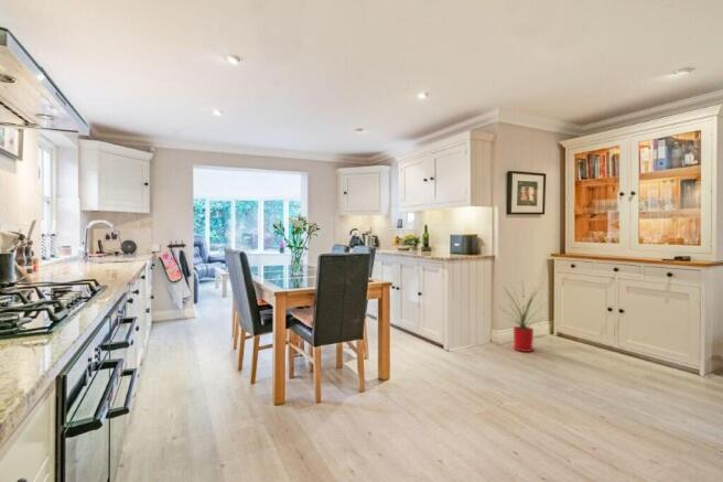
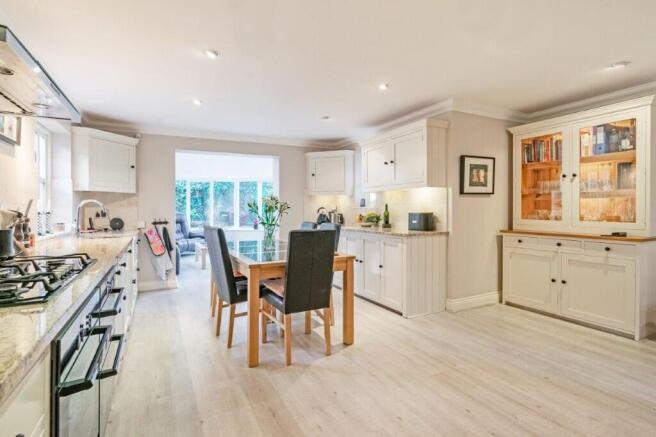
- house plant [500,281,553,353]
